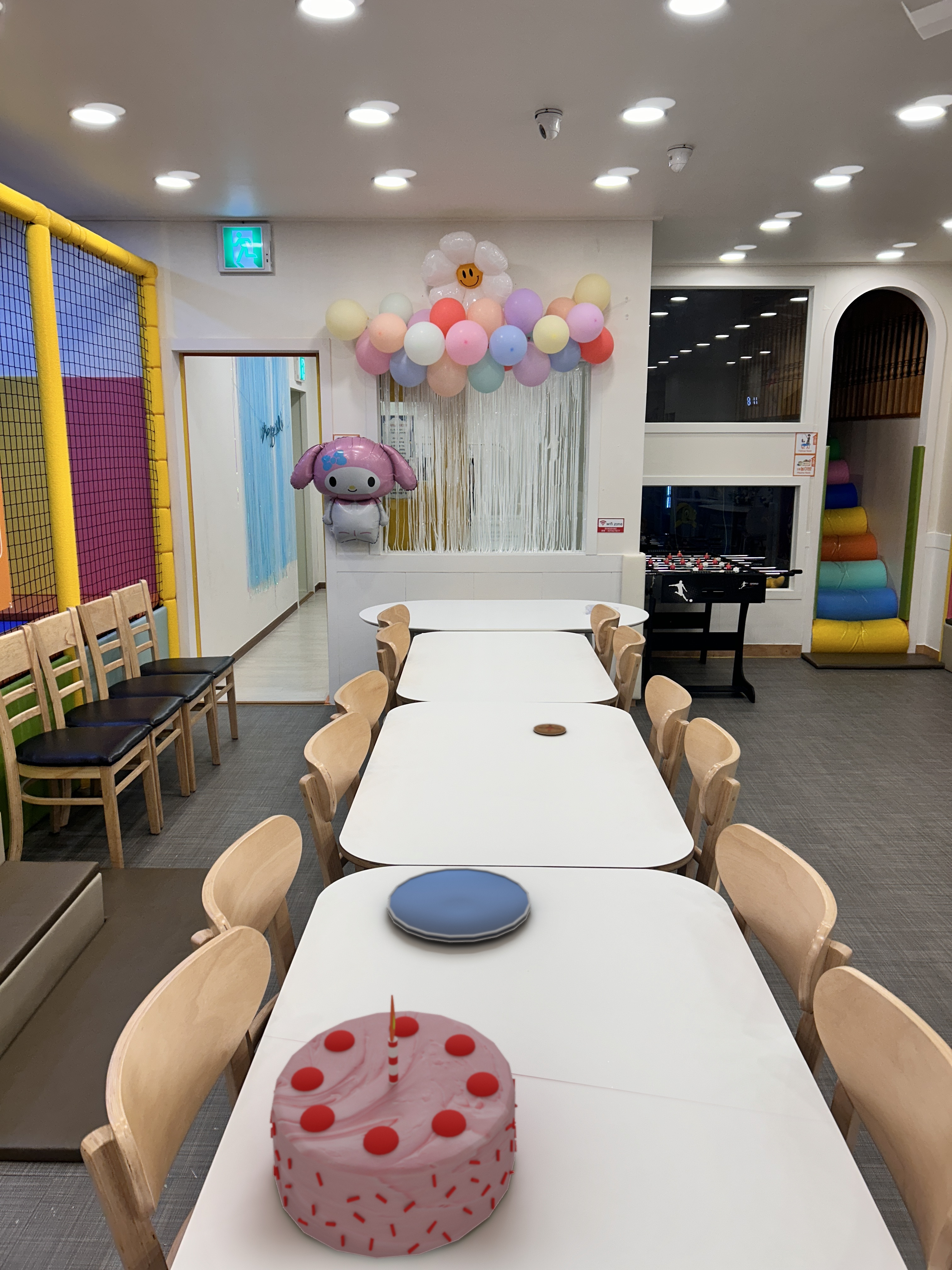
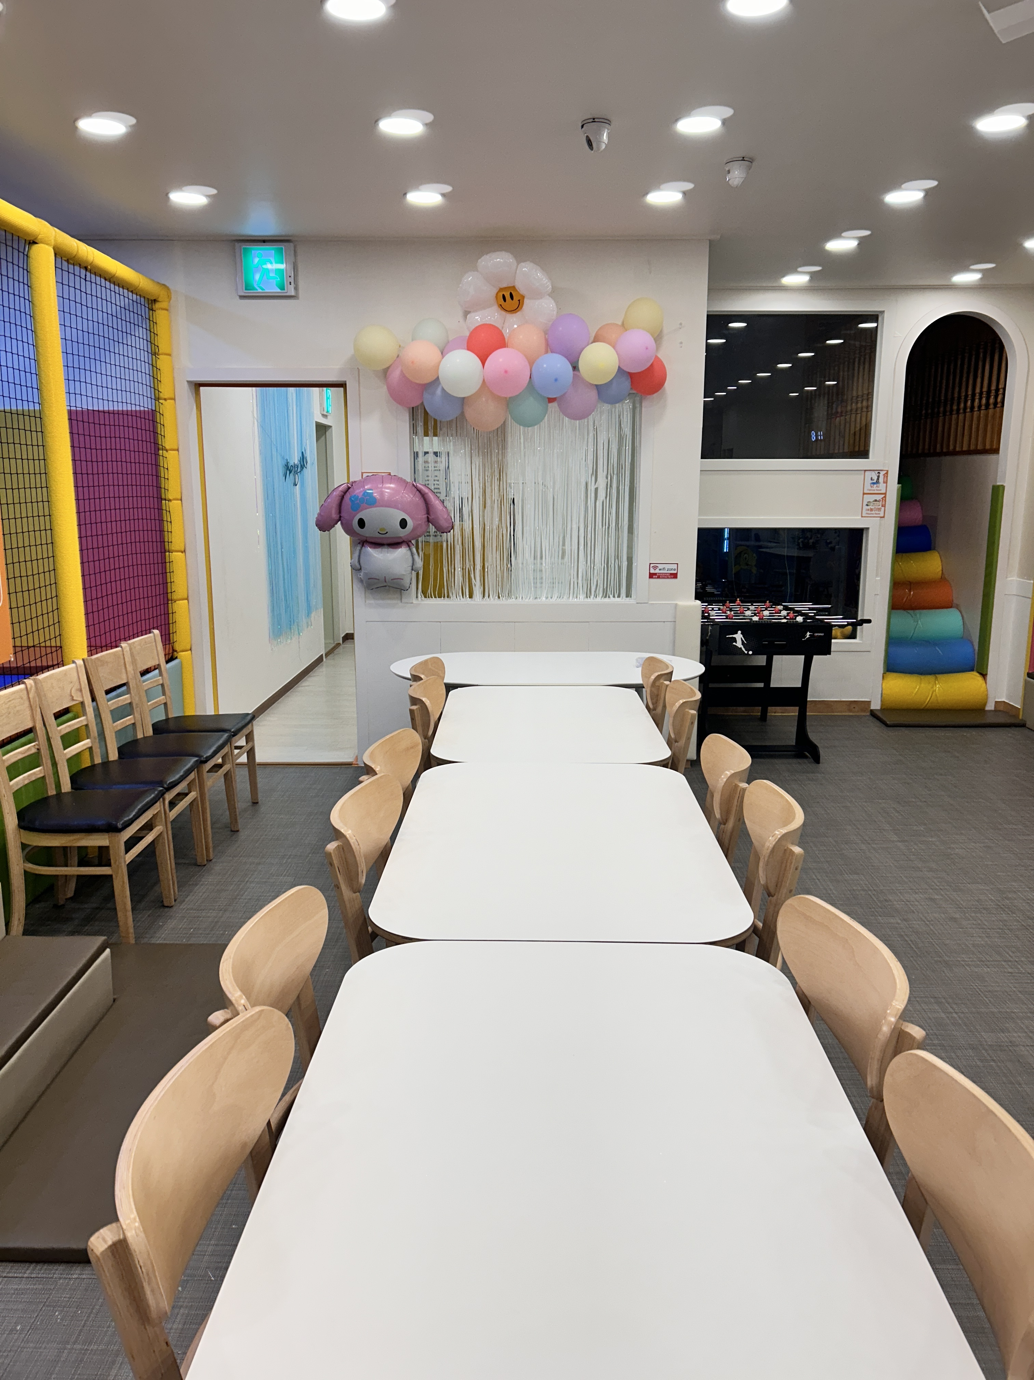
- plate [387,867,531,943]
- birthday cake [269,994,518,1259]
- coaster [533,723,567,735]
